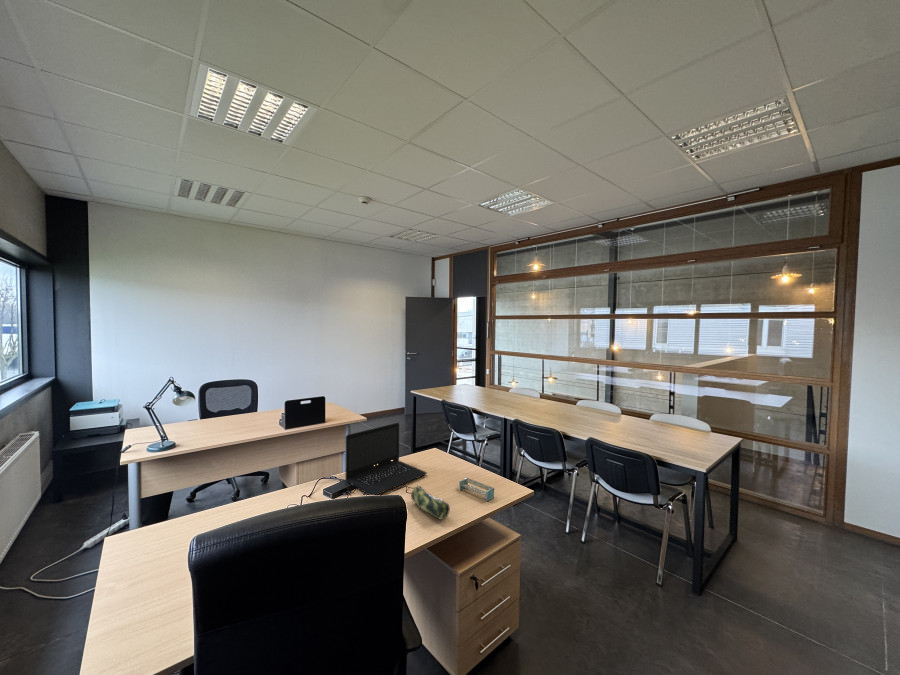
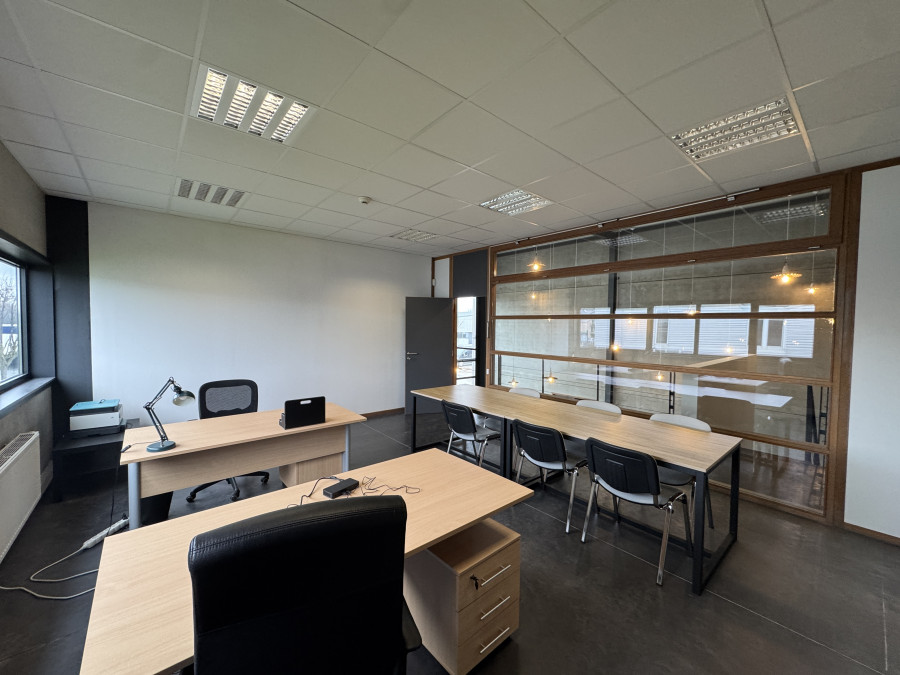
- laptop [344,422,428,496]
- pencil case [410,484,451,521]
- shelf [458,477,495,502]
